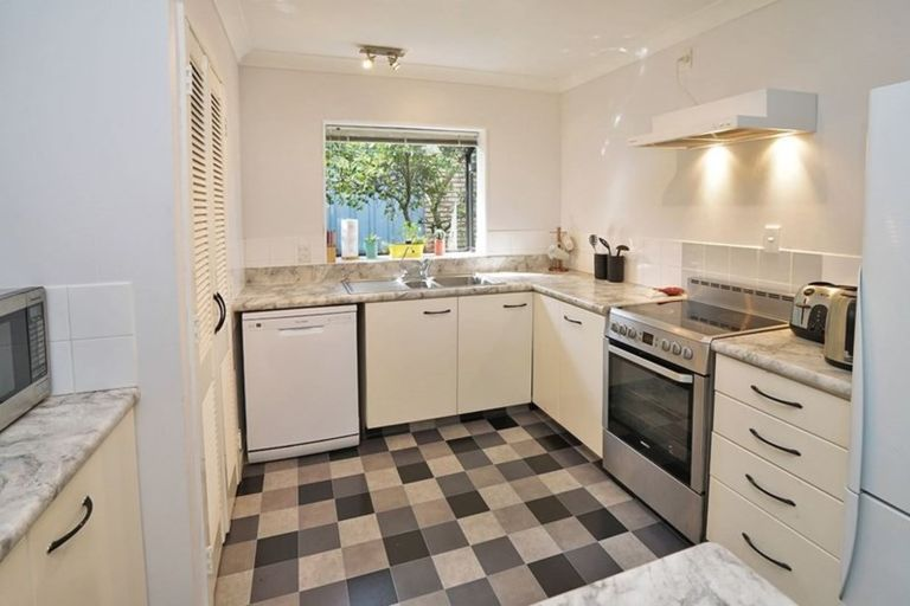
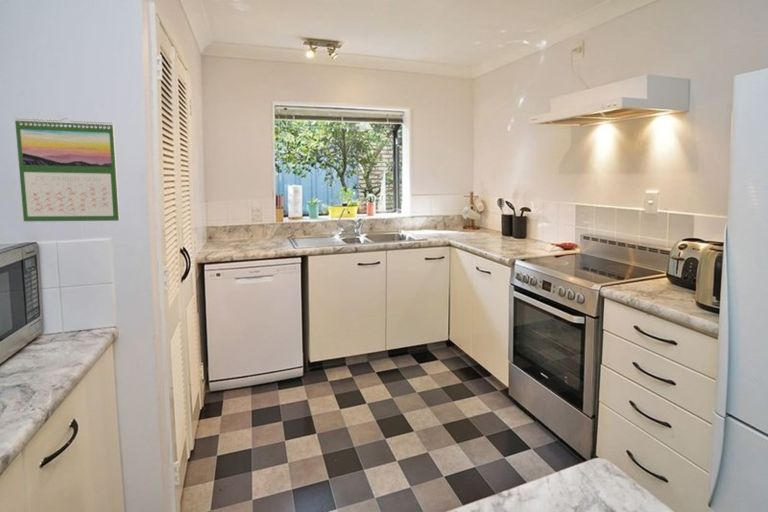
+ calendar [14,117,121,222]
